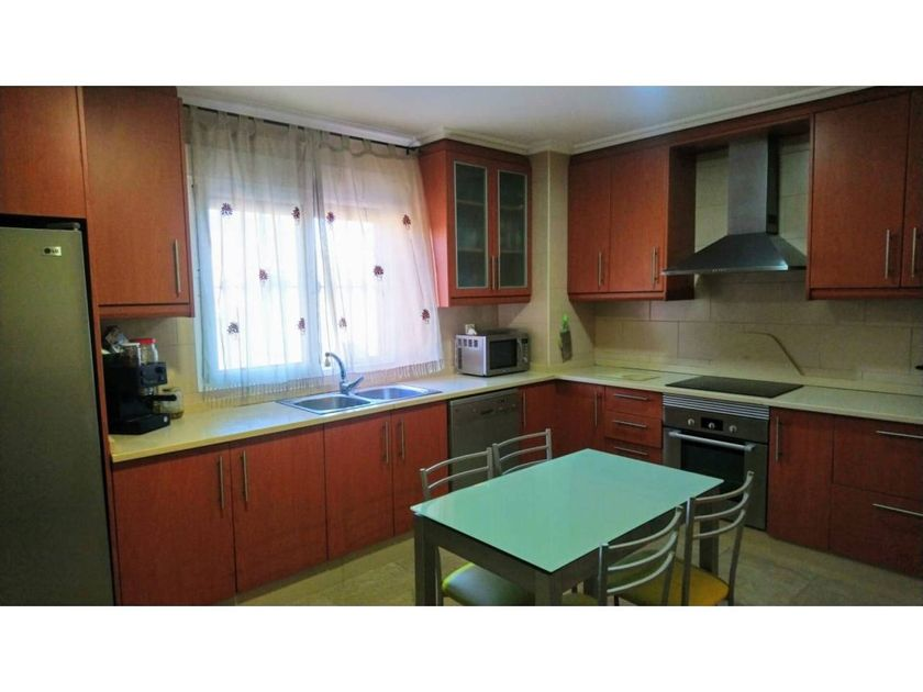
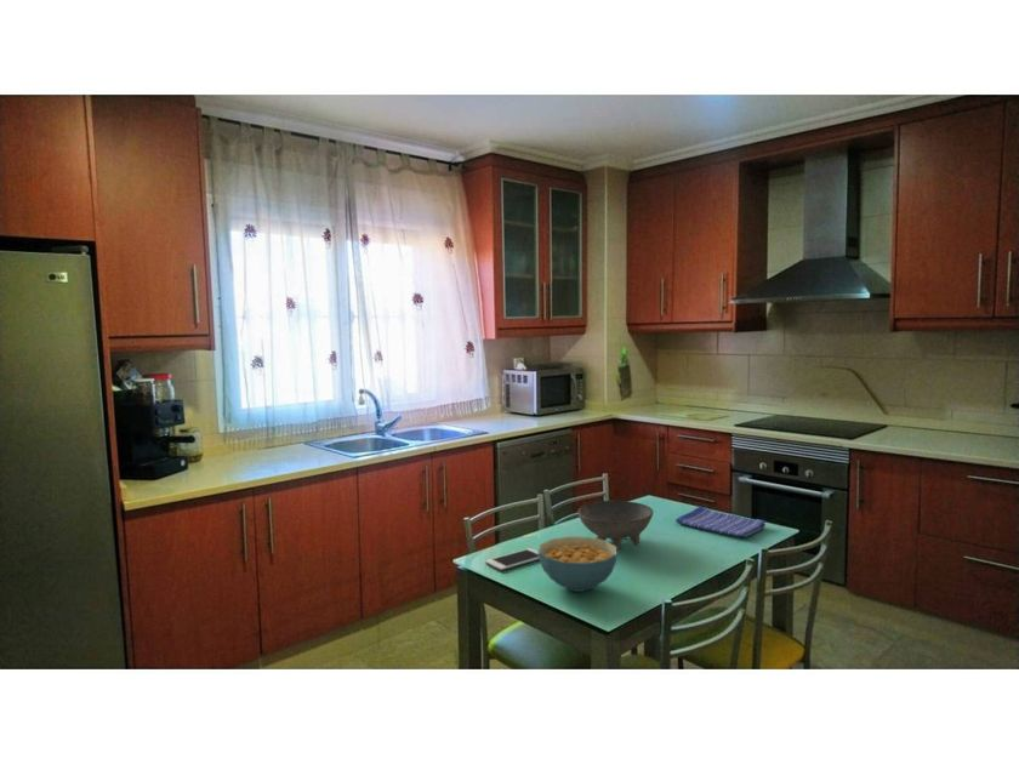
+ cereal bowl [537,535,617,593]
+ bowl [577,500,655,551]
+ cell phone [484,547,540,571]
+ dish towel [674,504,767,538]
